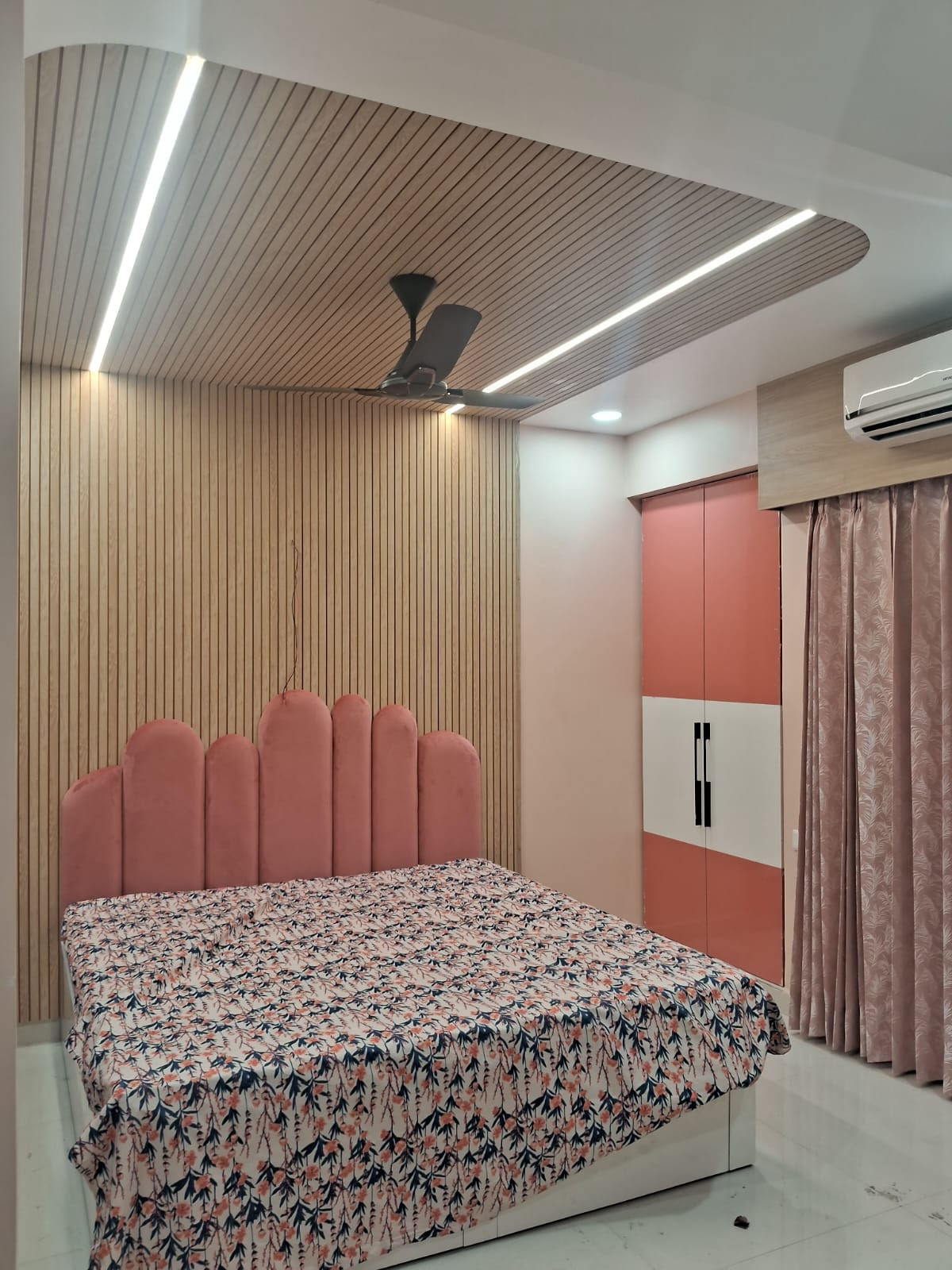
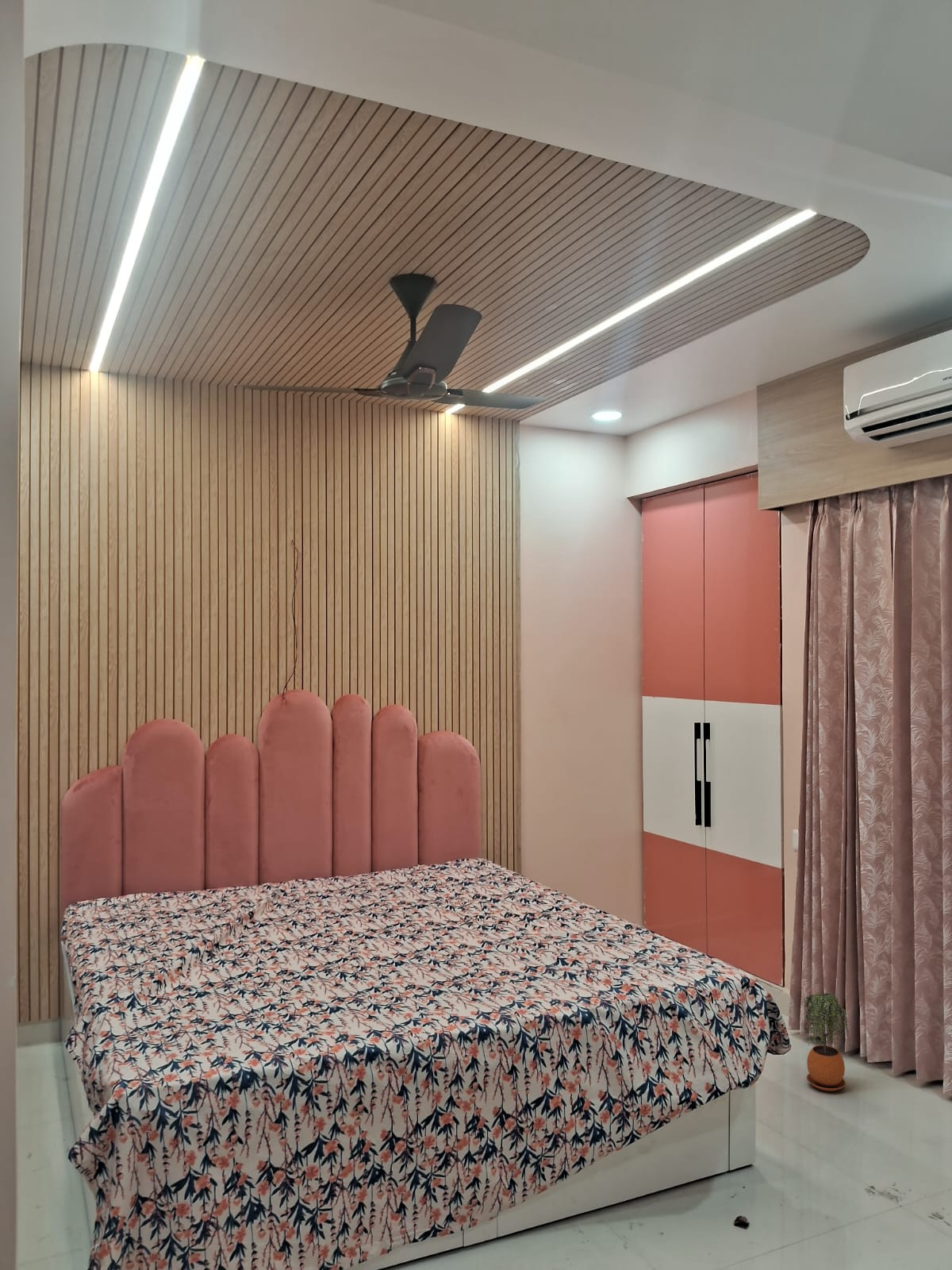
+ potted plant [804,992,852,1092]
